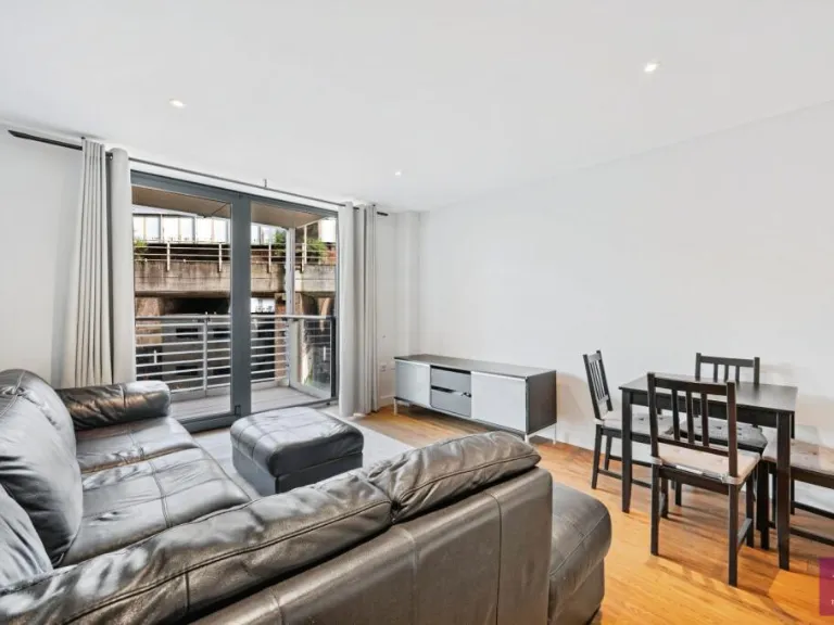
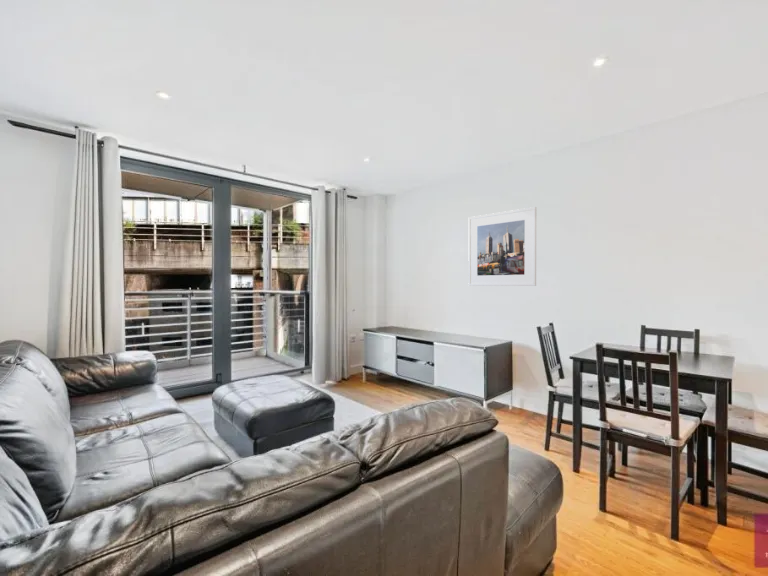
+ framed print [467,206,537,287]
